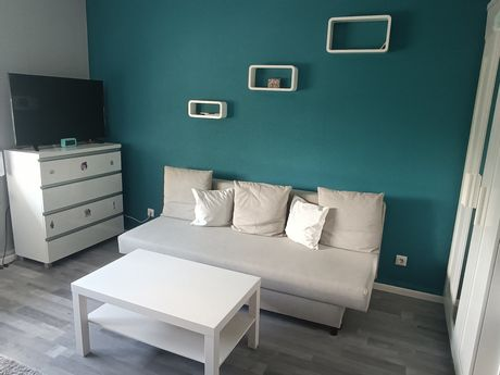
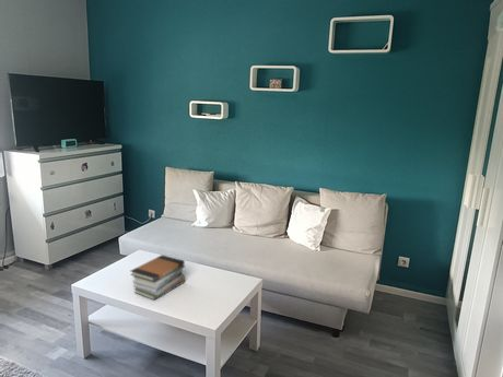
+ book stack [129,254,186,302]
